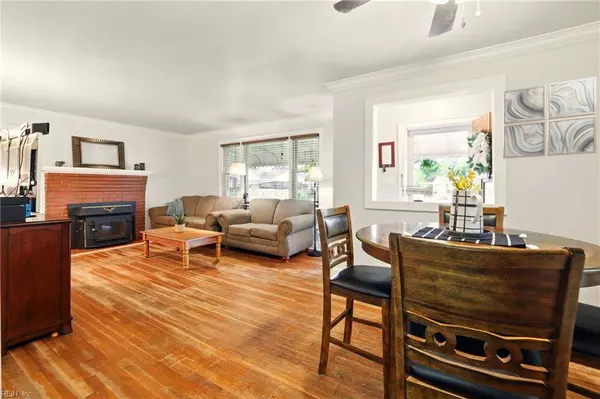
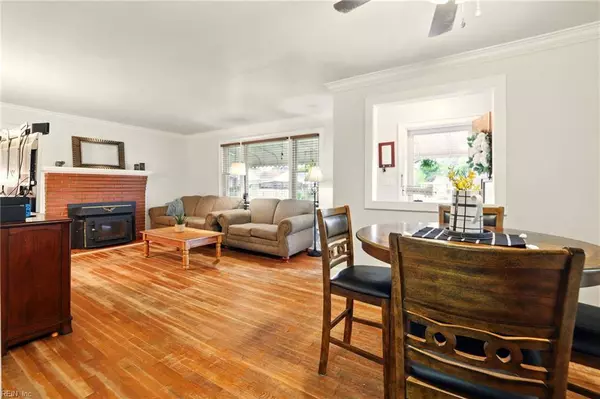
- wall art [502,76,598,160]
